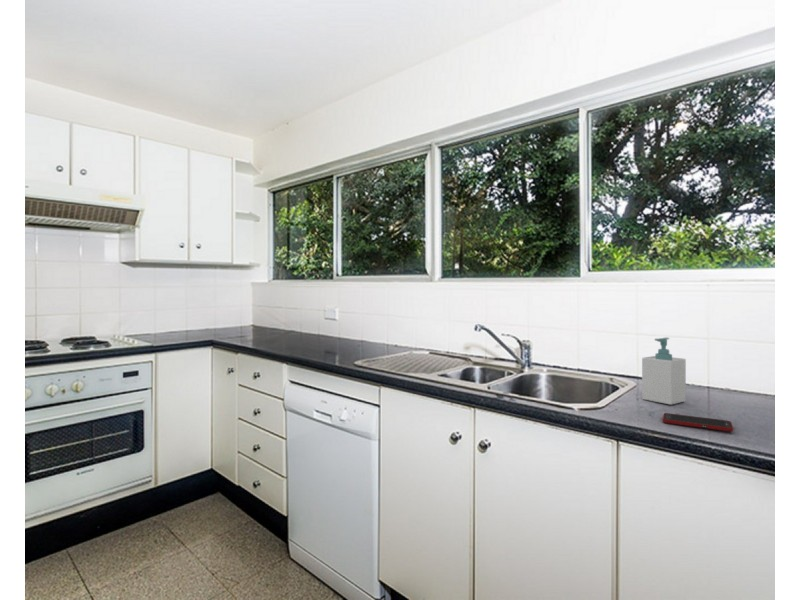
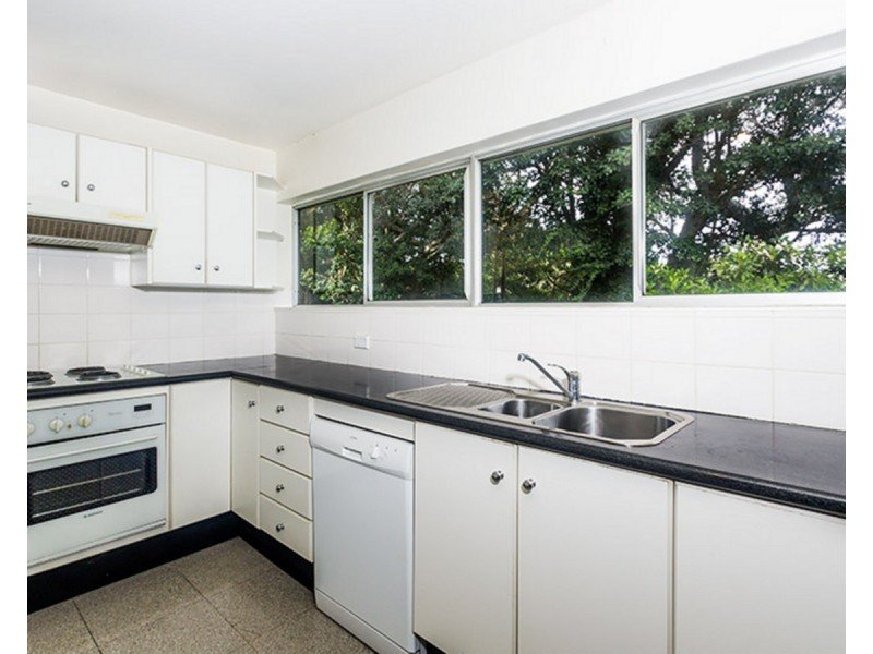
- soap bottle [641,337,687,406]
- cell phone [662,412,734,432]
